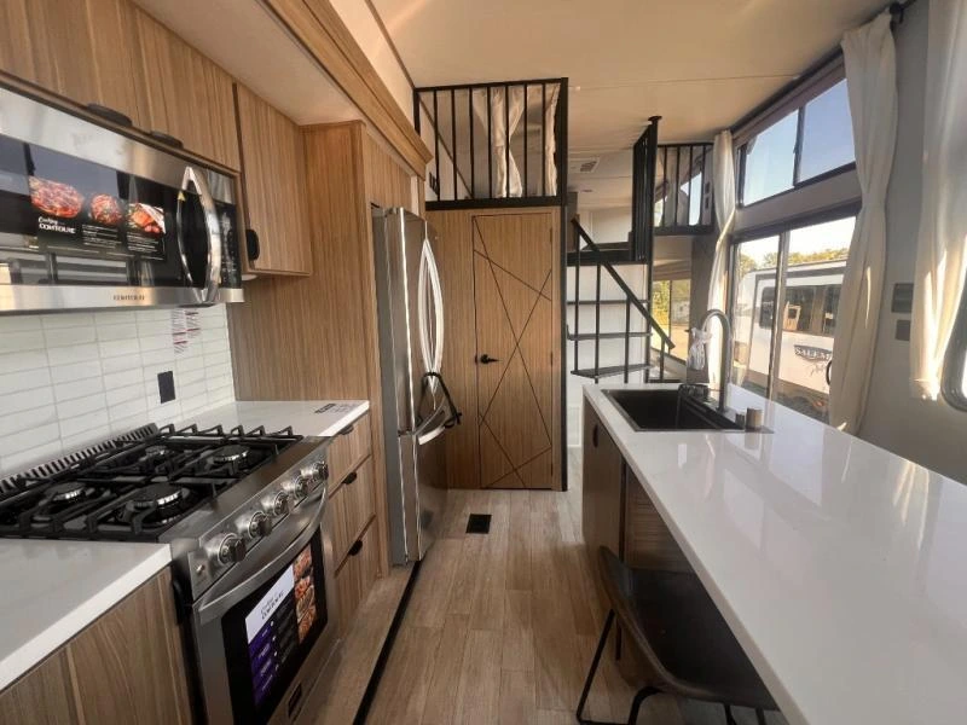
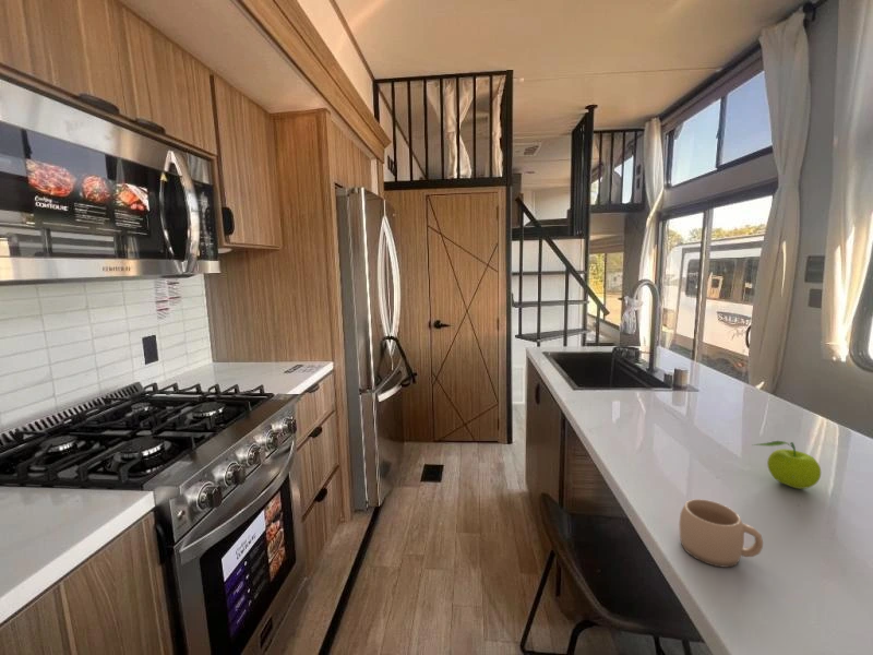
+ fruit [752,440,822,490]
+ mug [678,498,764,569]
